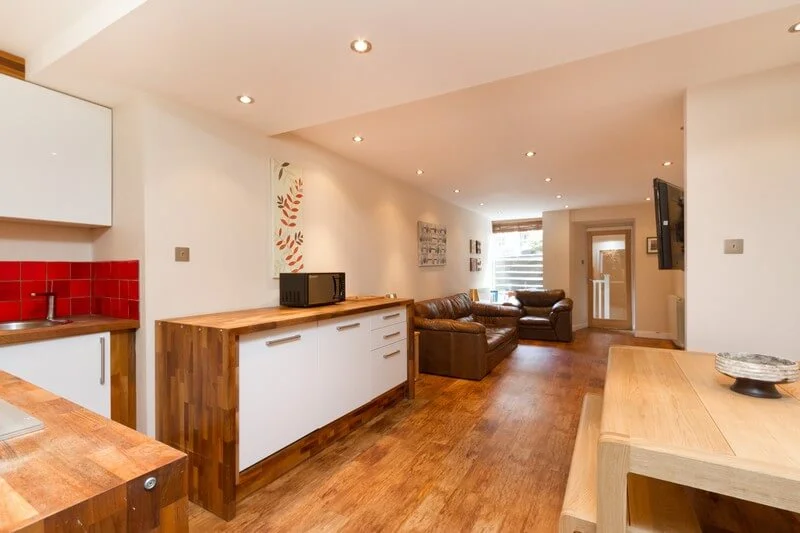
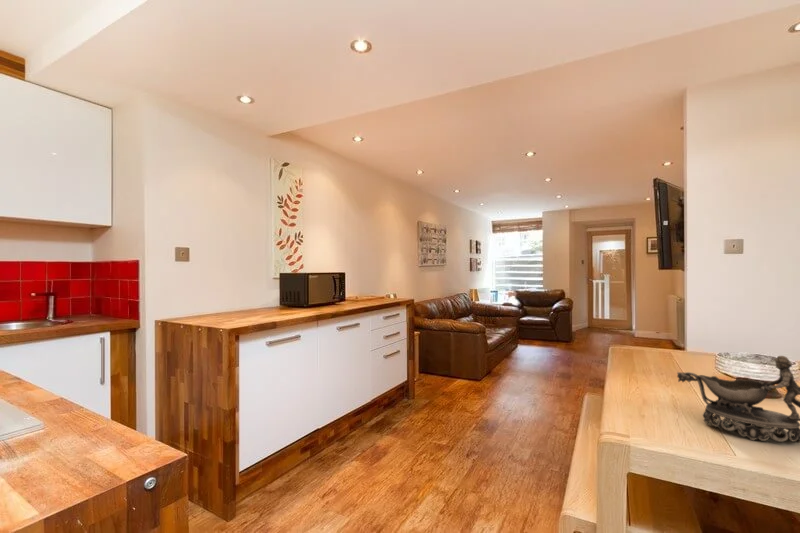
+ decorative bowl [676,355,800,443]
